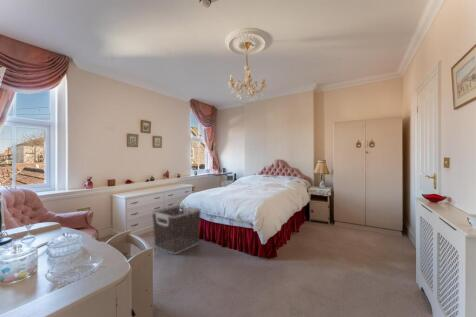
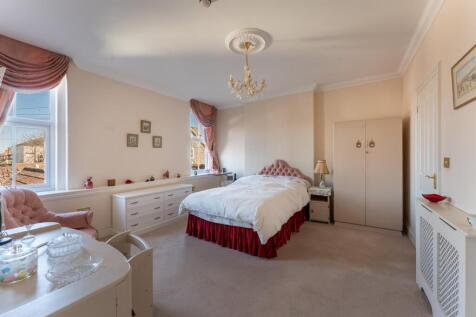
- clothes hamper [151,204,202,255]
